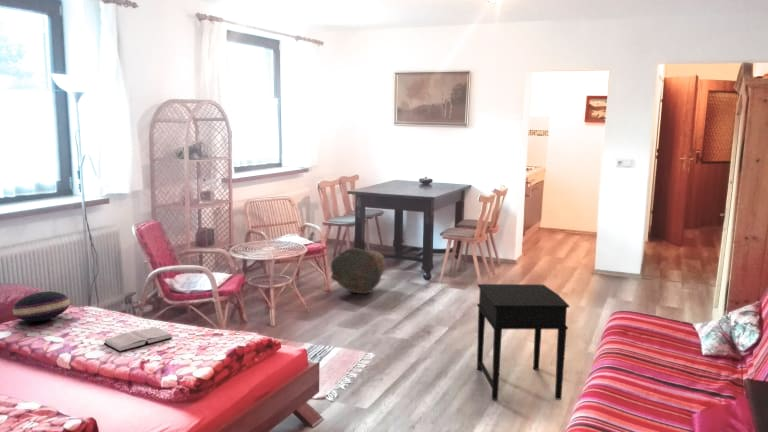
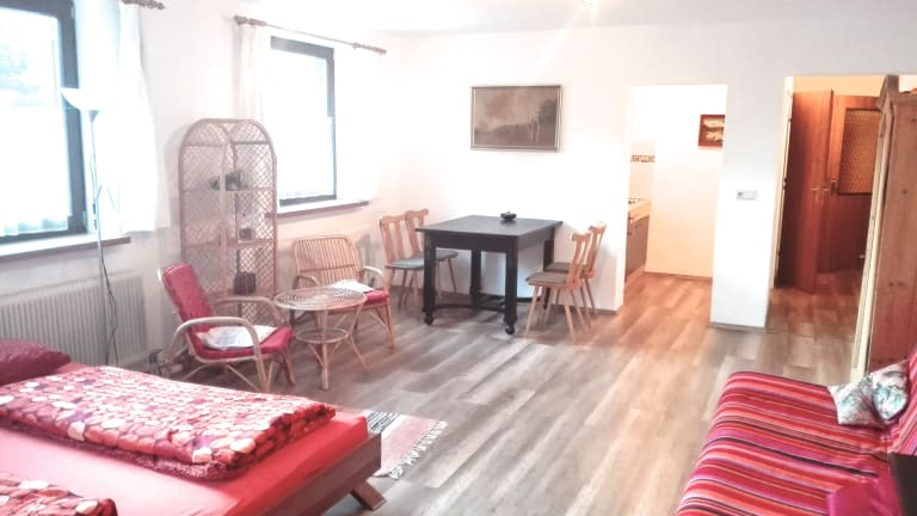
- side table [476,283,570,401]
- bag [330,246,386,295]
- cushion [12,290,71,322]
- hardback book [103,326,173,353]
